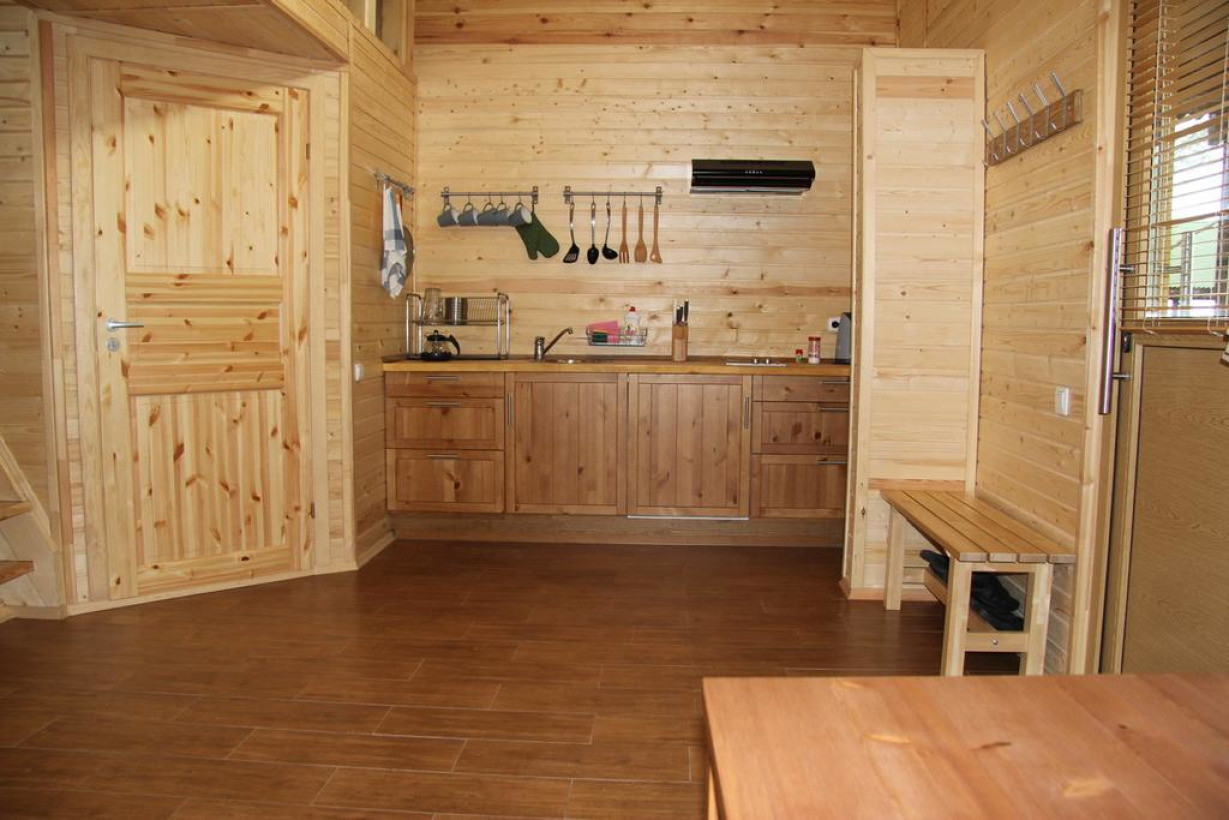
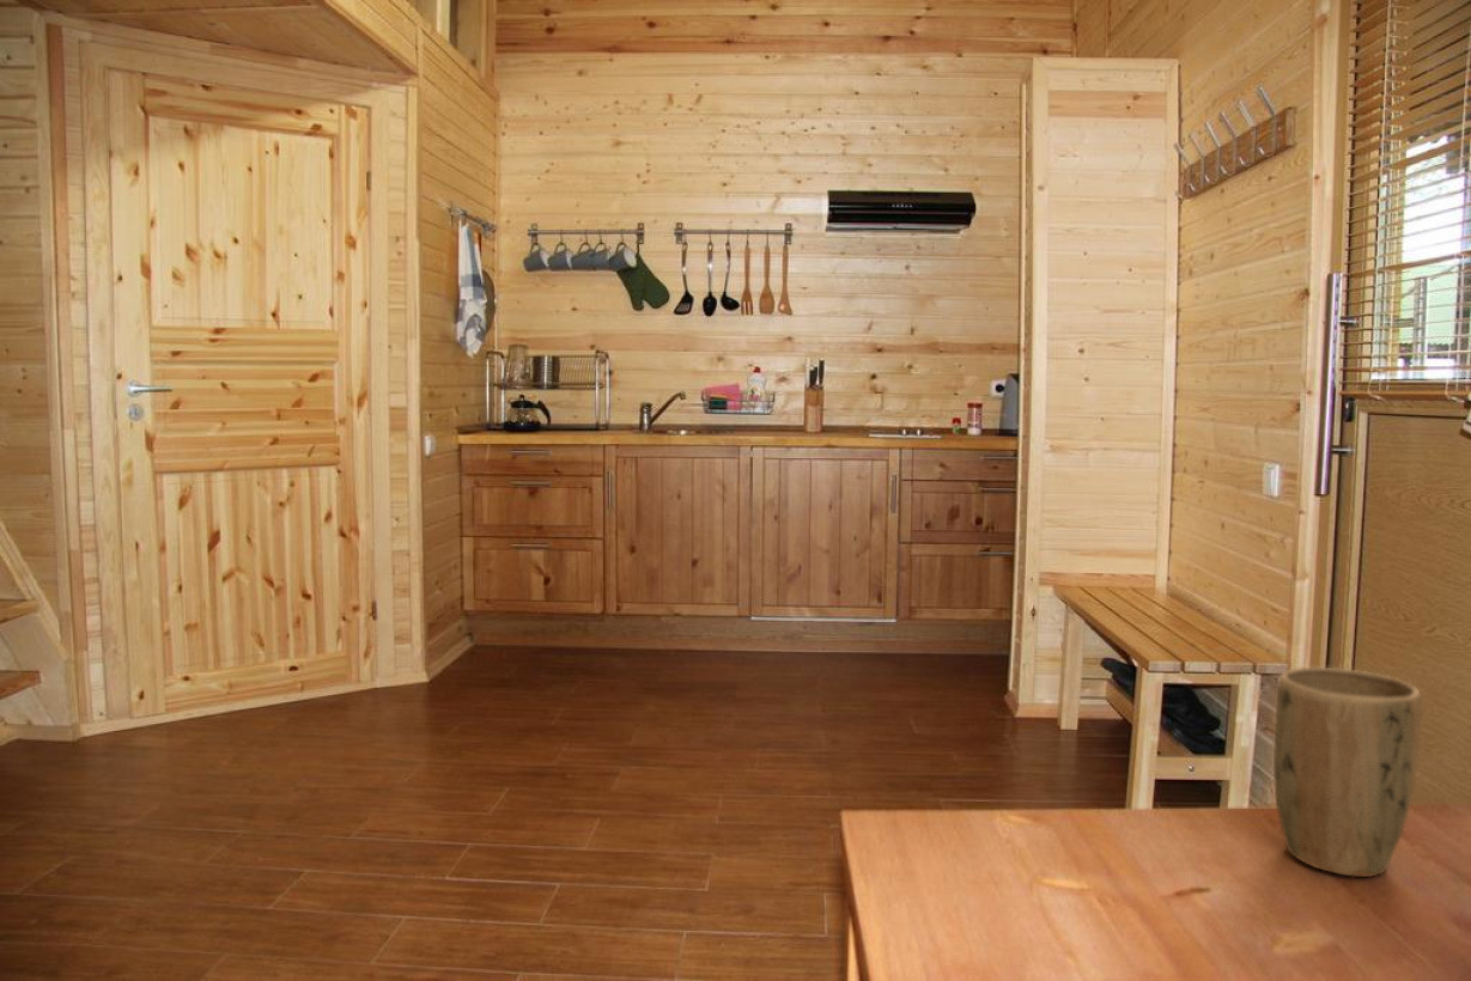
+ plant pot [1272,666,1423,878]
